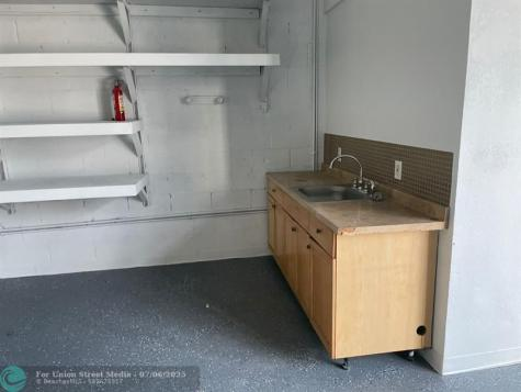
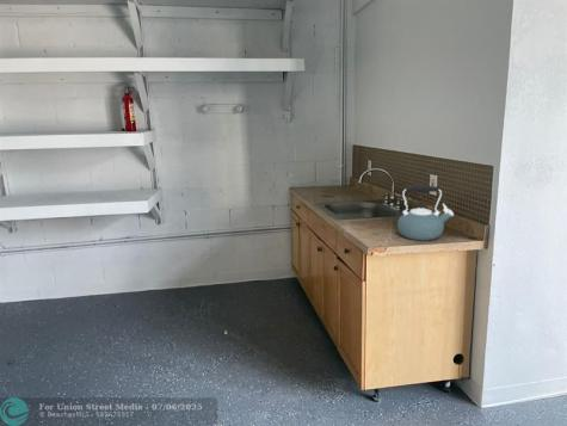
+ kettle [396,185,455,242]
